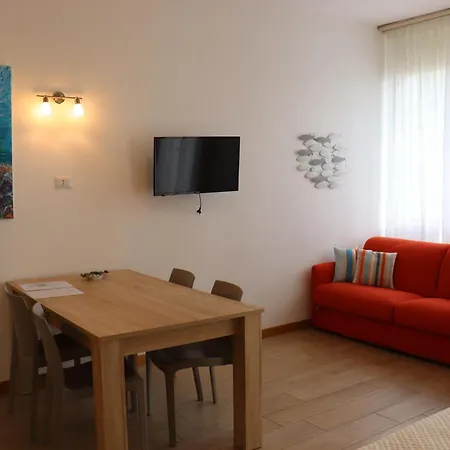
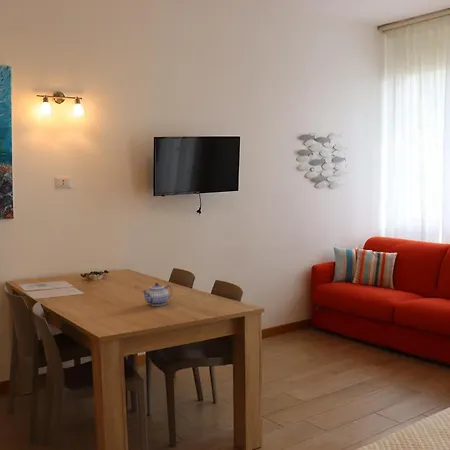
+ teapot [141,282,173,307]
